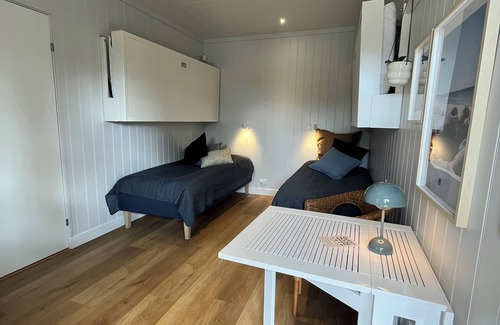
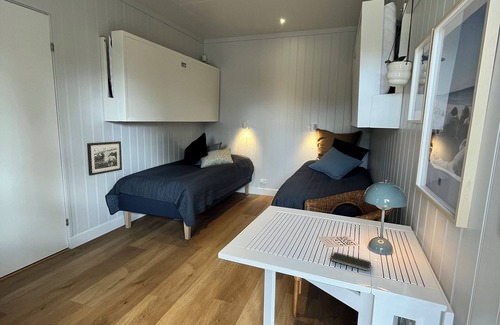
+ smartphone [330,251,372,272]
+ picture frame [86,140,123,177]
